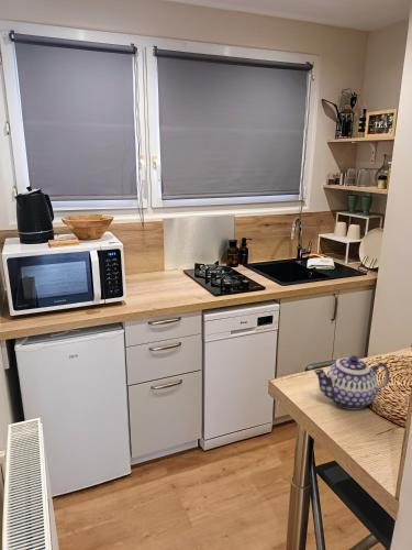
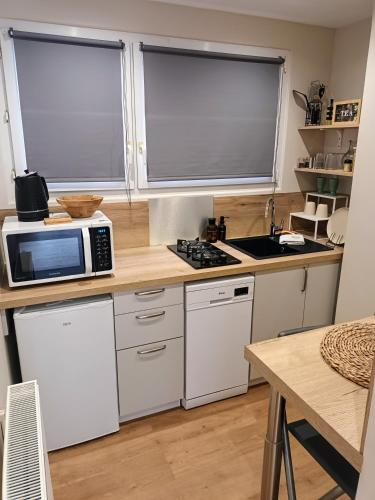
- teapot [313,354,391,410]
